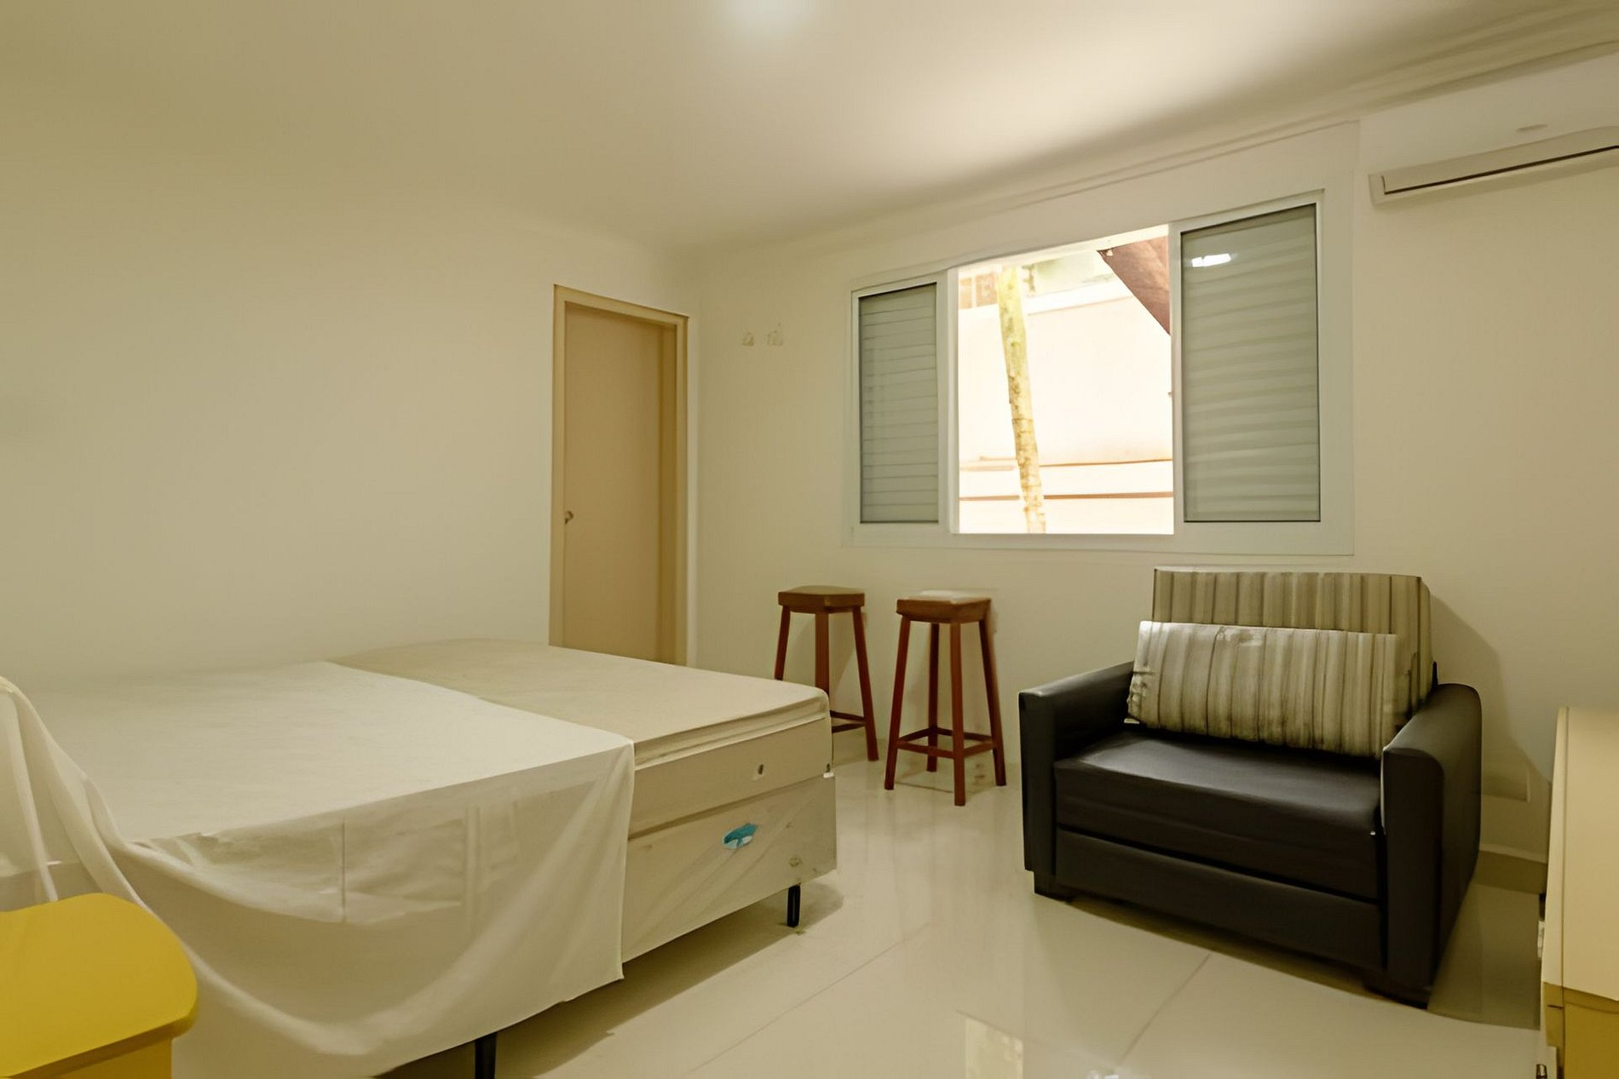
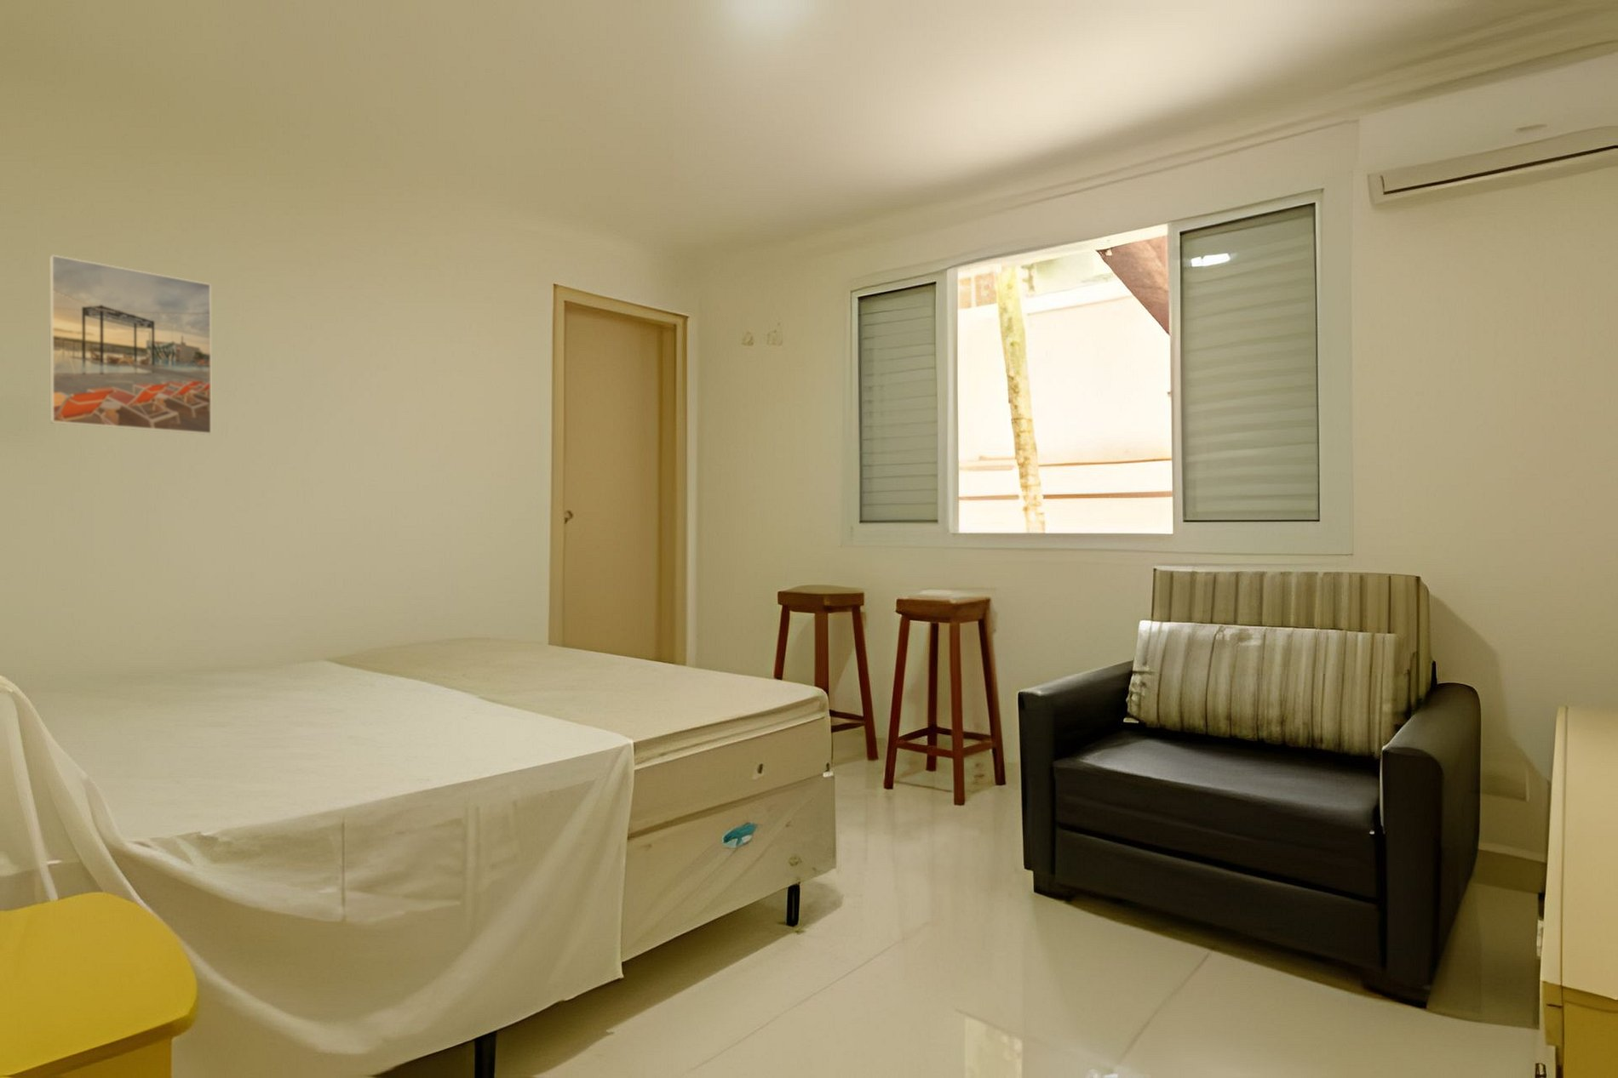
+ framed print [48,254,213,436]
